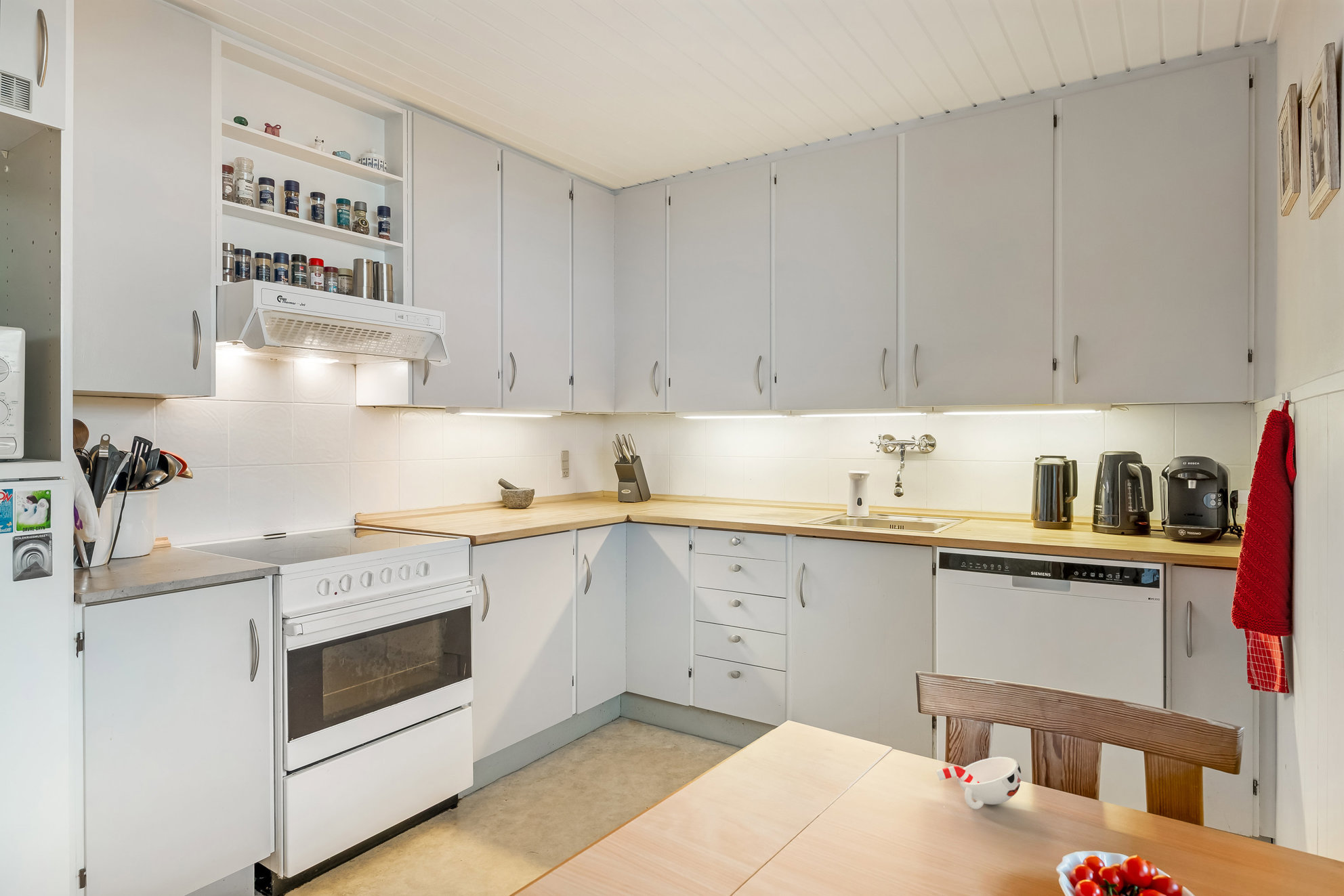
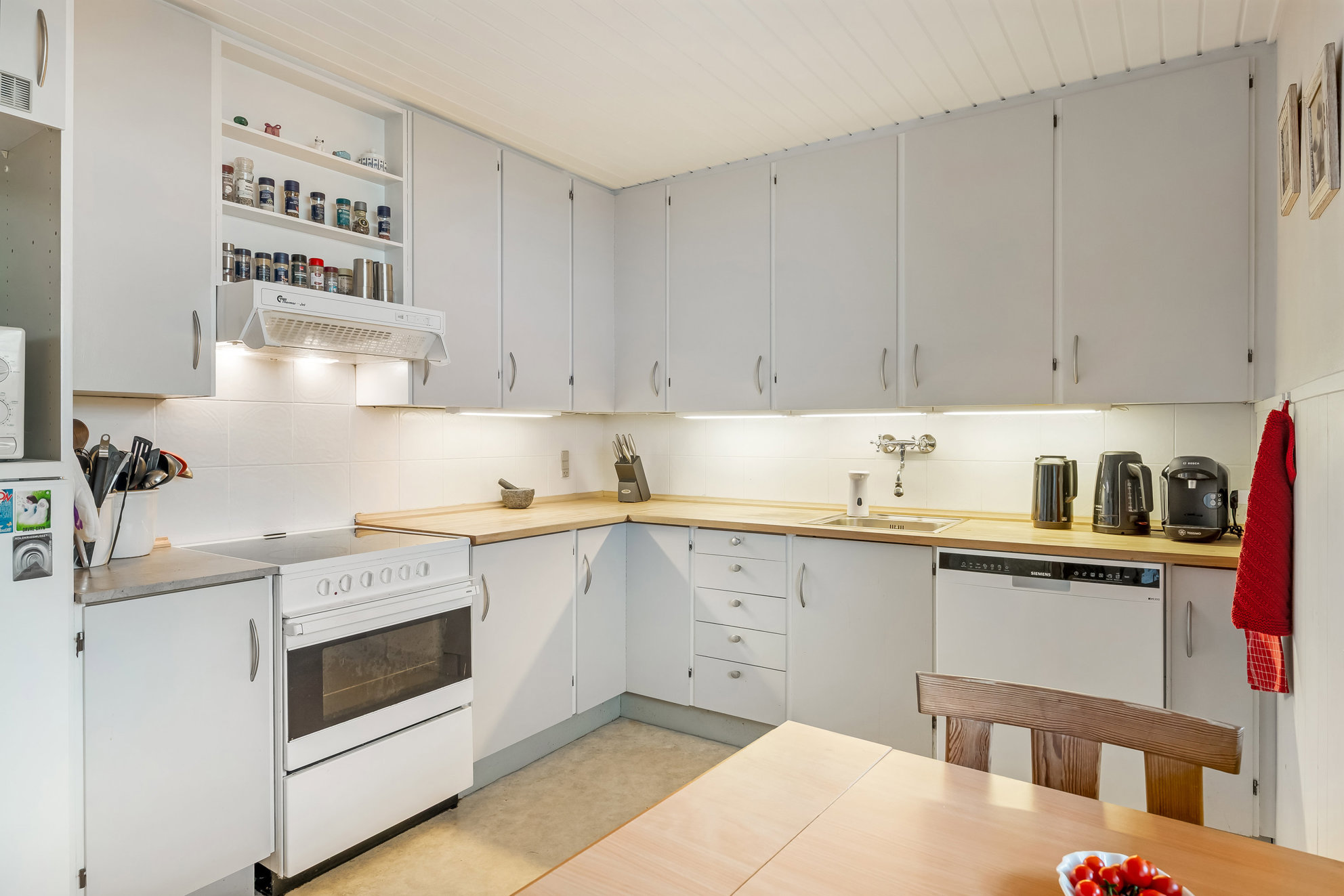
- cup [936,756,1022,810]
